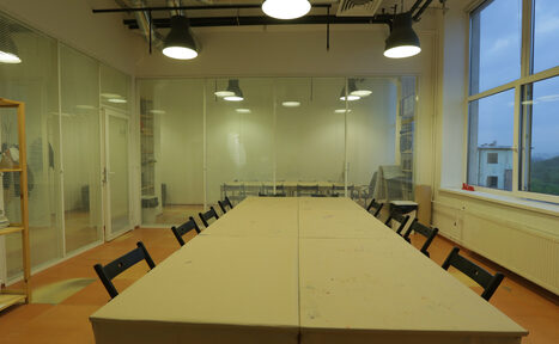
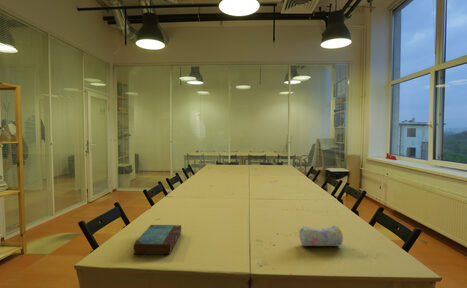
+ book [132,224,182,255]
+ pencil case [298,225,344,247]
